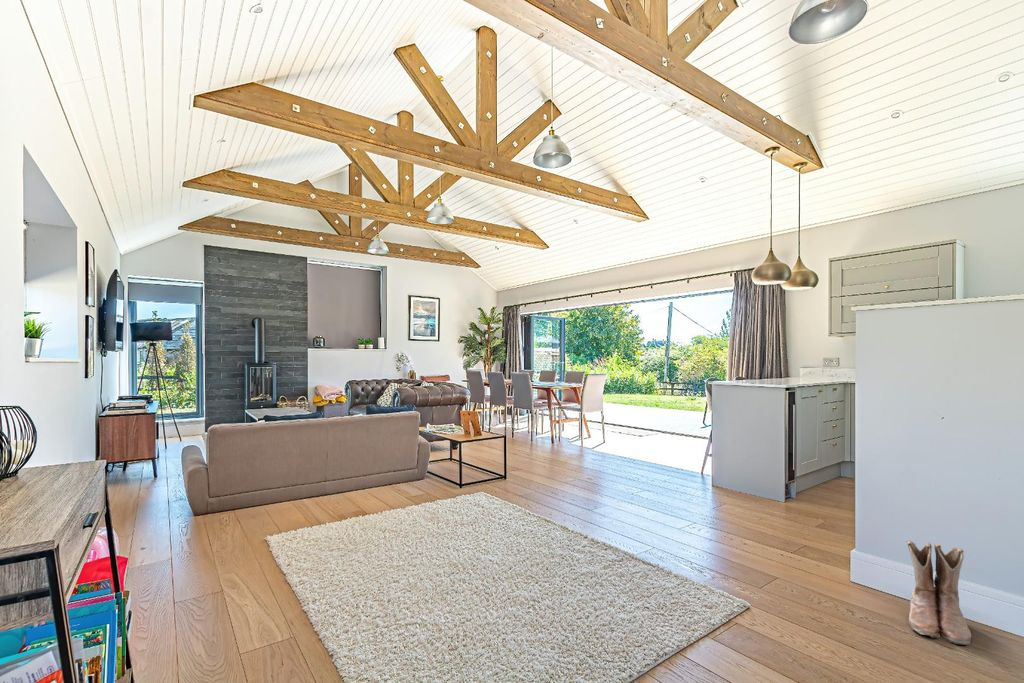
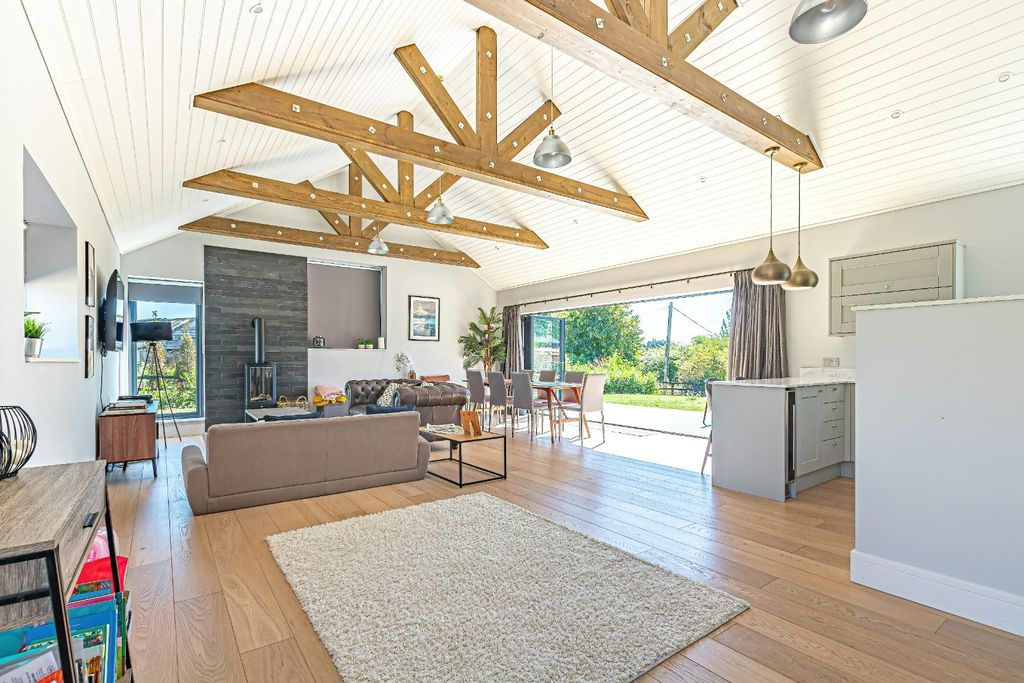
- boots [905,539,972,646]
